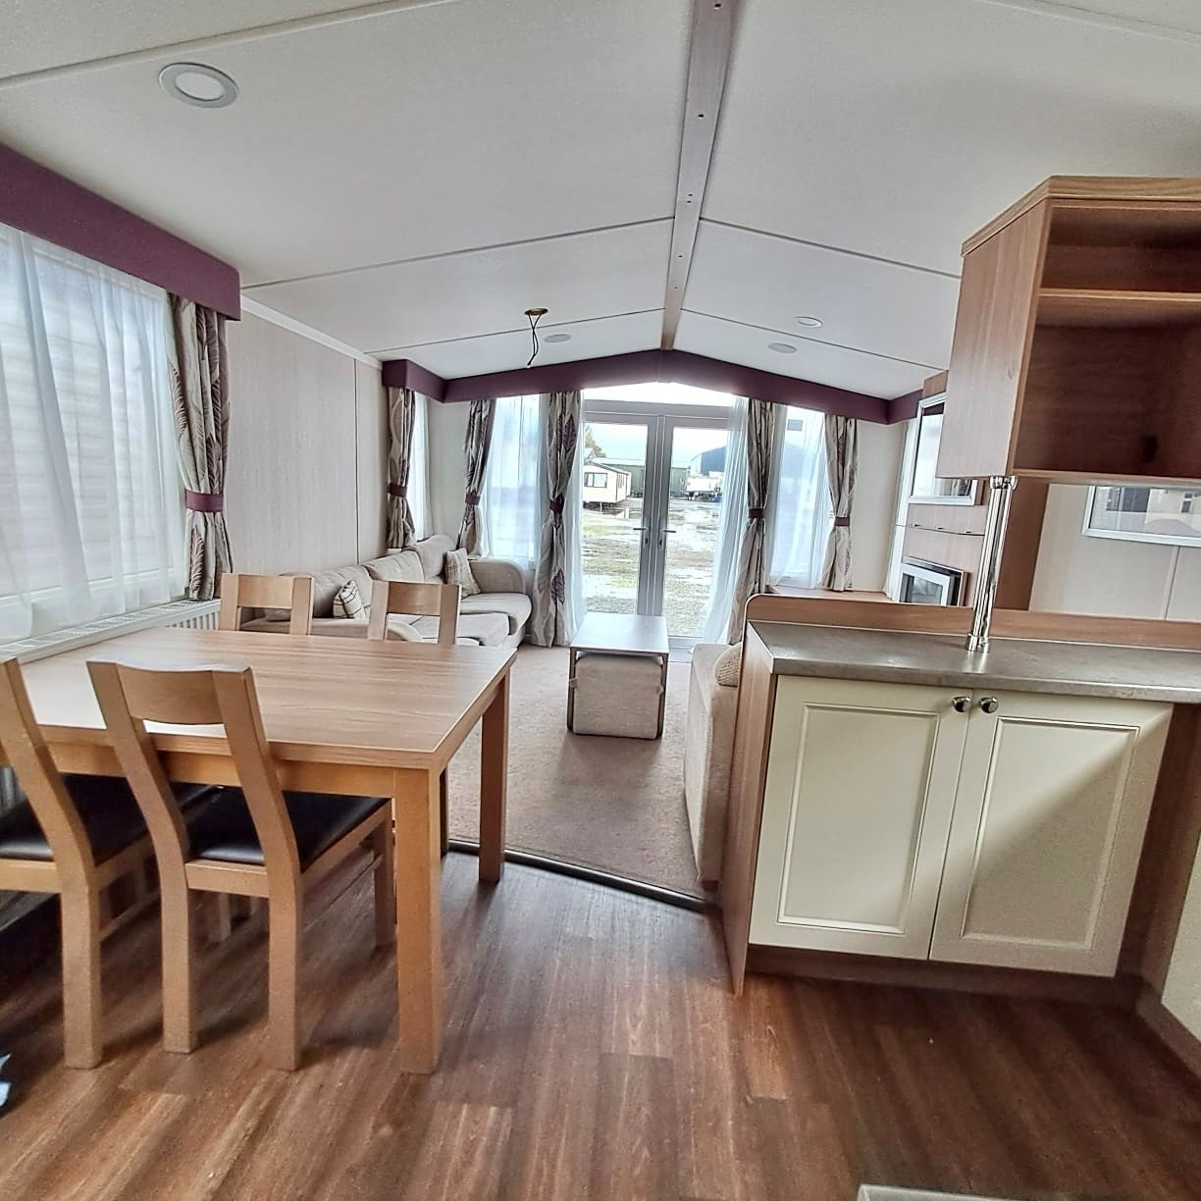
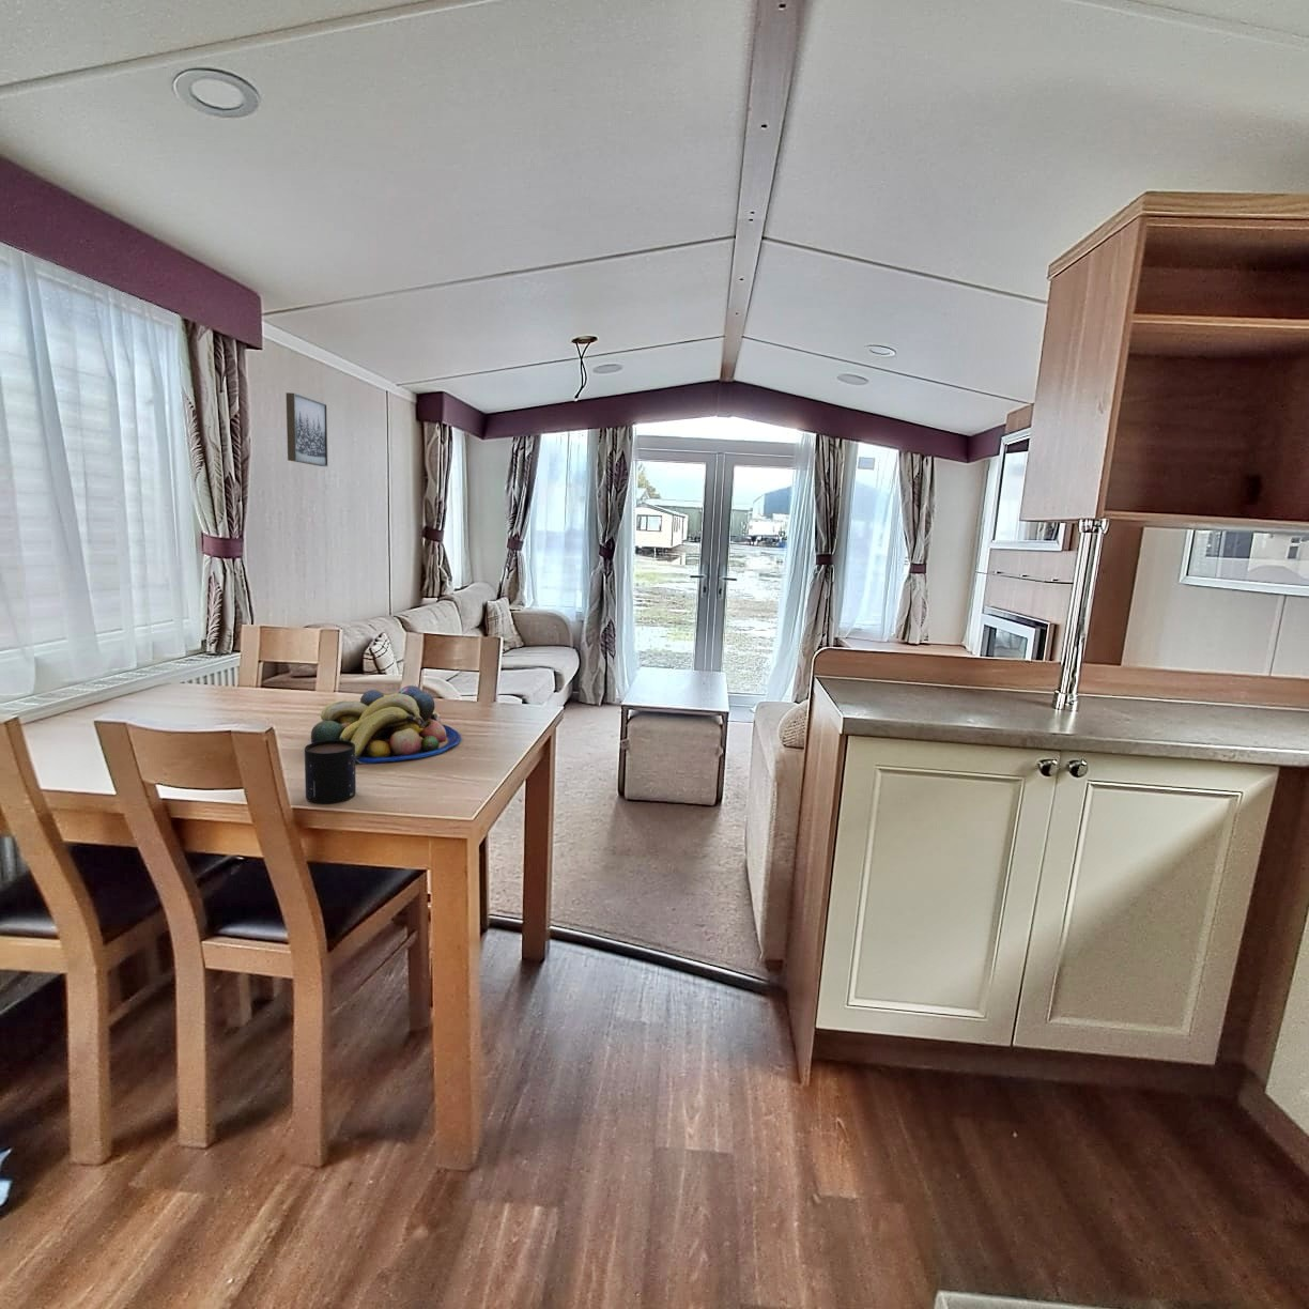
+ mug [303,740,357,804]
+ wall art [285,392,328,468]
+ fruit bowl [310,684,462,765]
